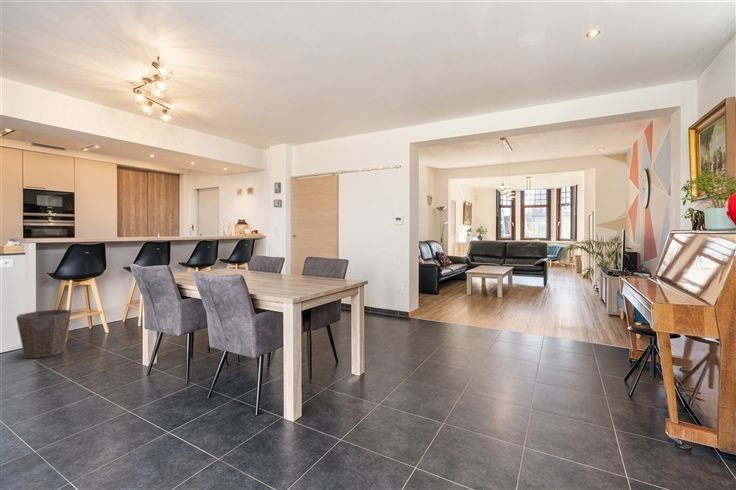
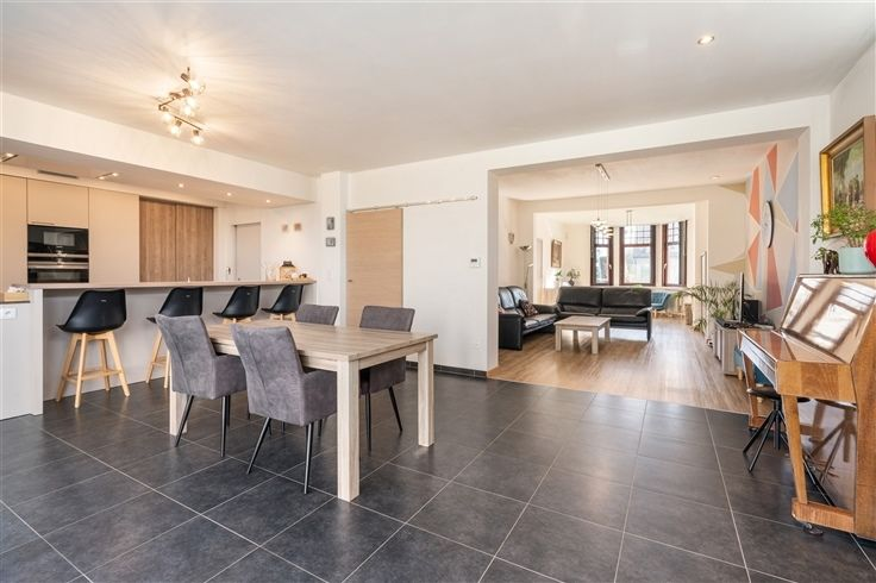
- waste bin [15,308,72,359]
